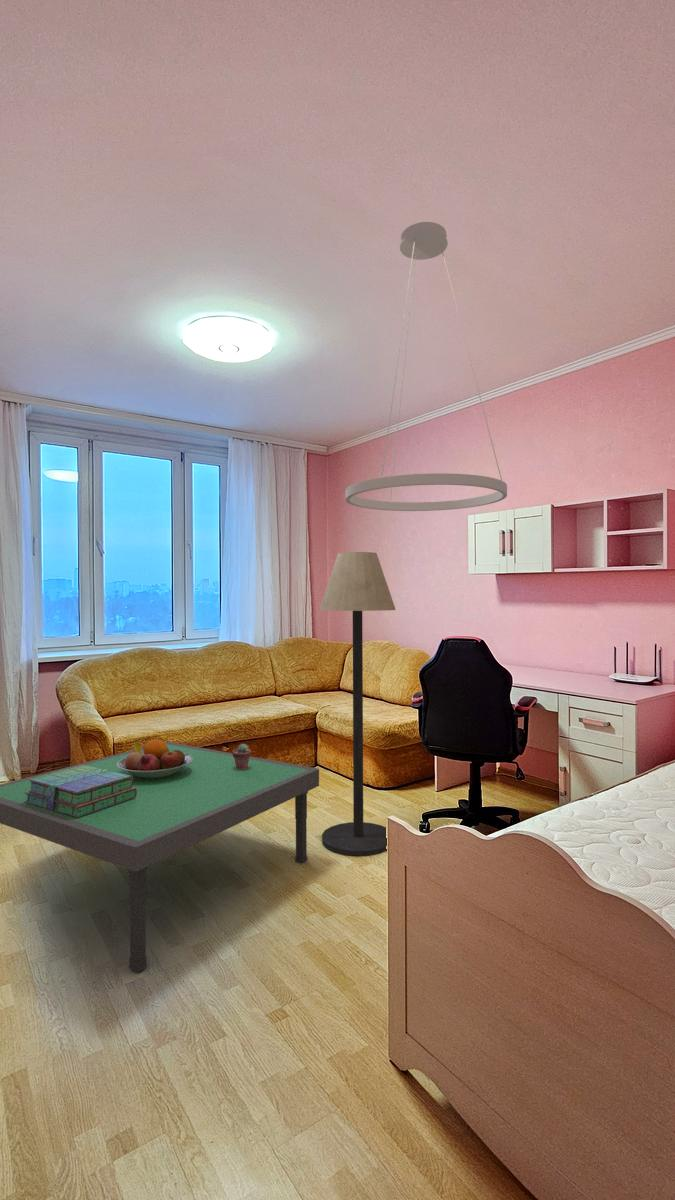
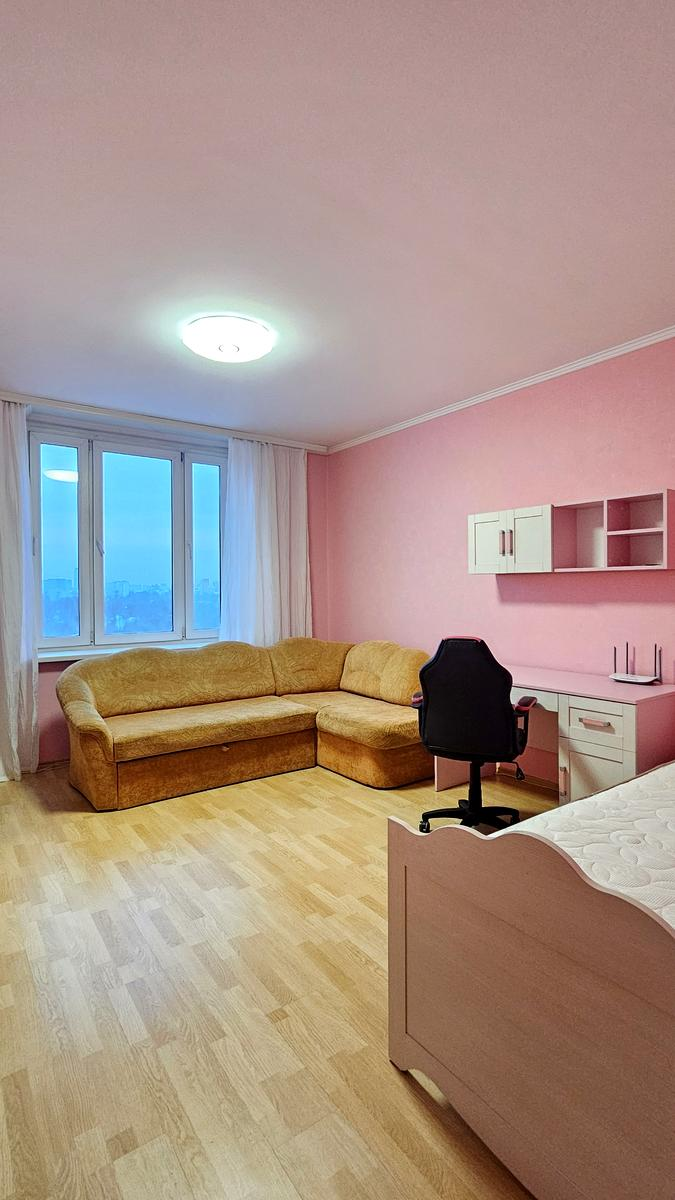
- stack of books [25,765,137,818]
- potted succulent [232,743,252,769]
- fruit bowl [117,738,194,779]
- coffee table [0,741,320,973]
- floor lamp [319,551,396,856]
- pendant light [344,221,508,512]
